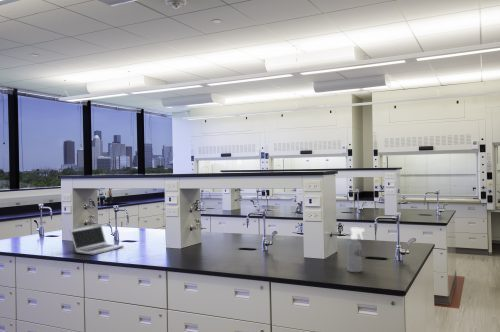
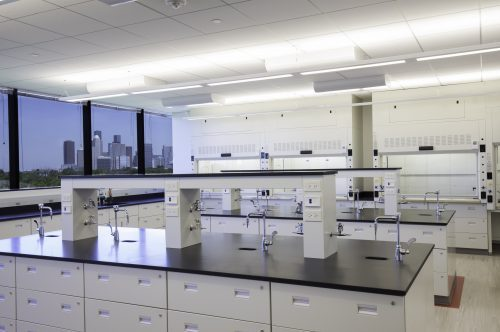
- spray bottle [346,226,365,273]
- laptop [69,223,125,255]
